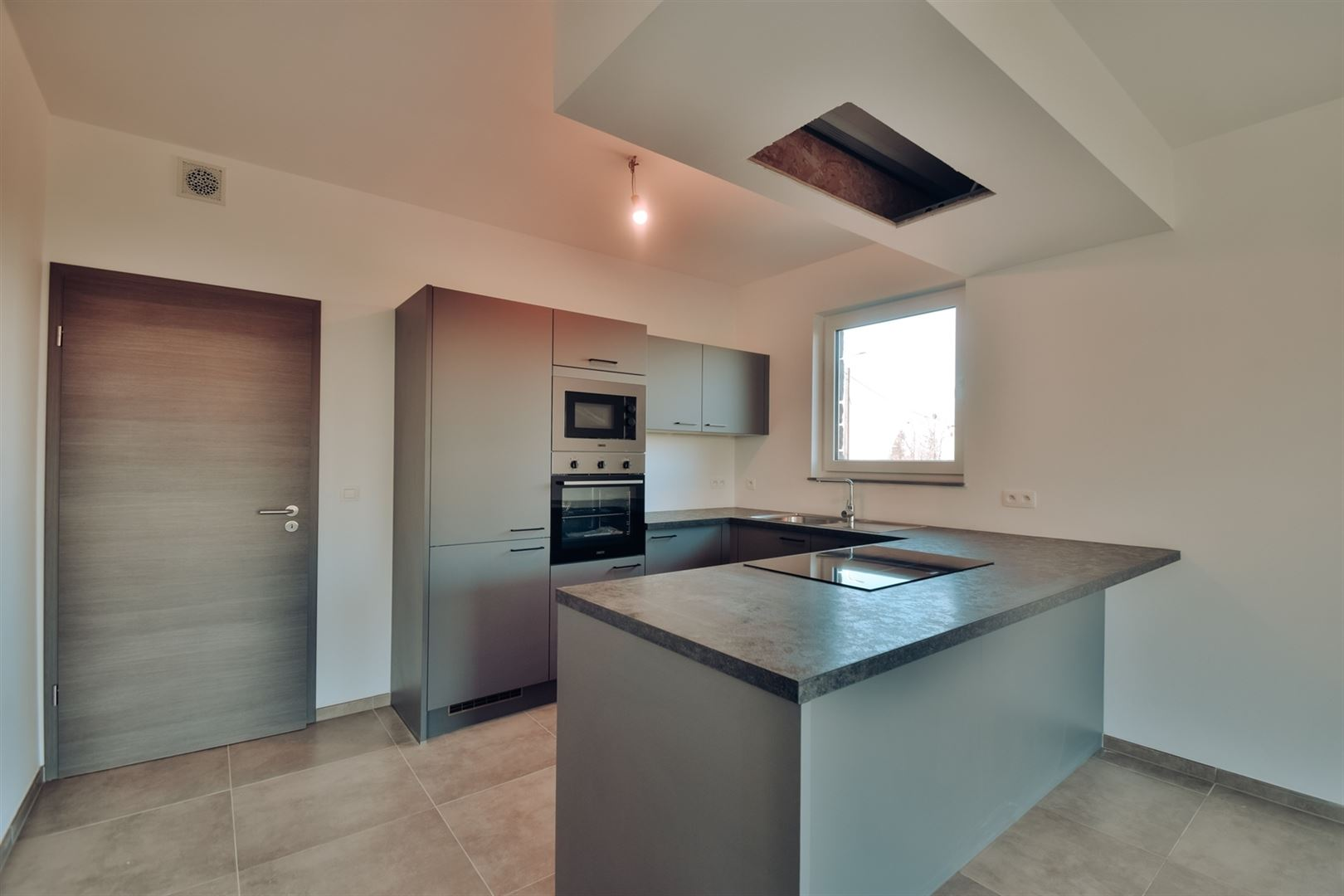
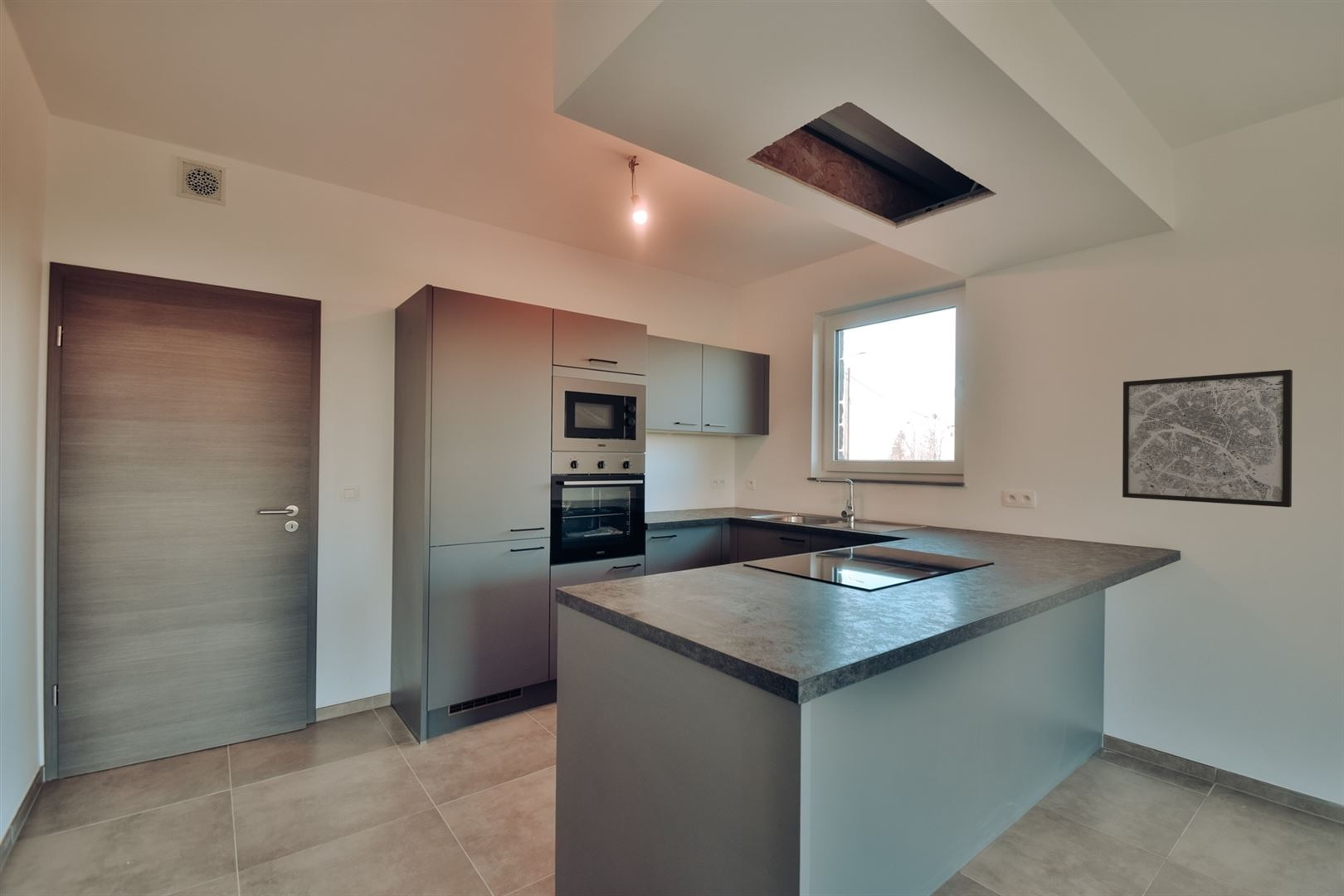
+ wall art [1122,368,1293,509]
